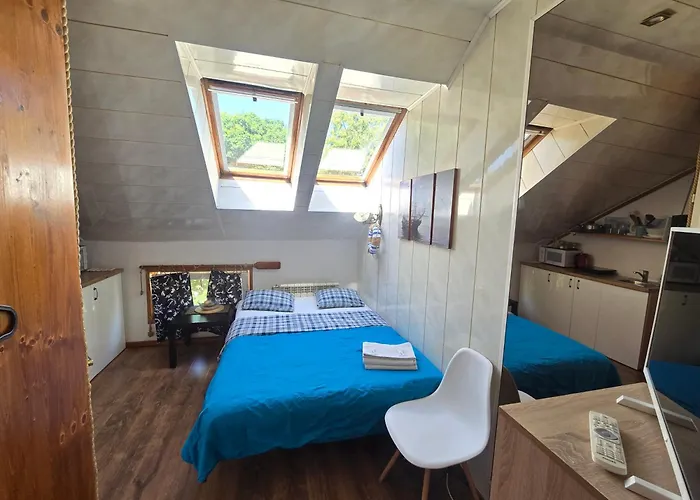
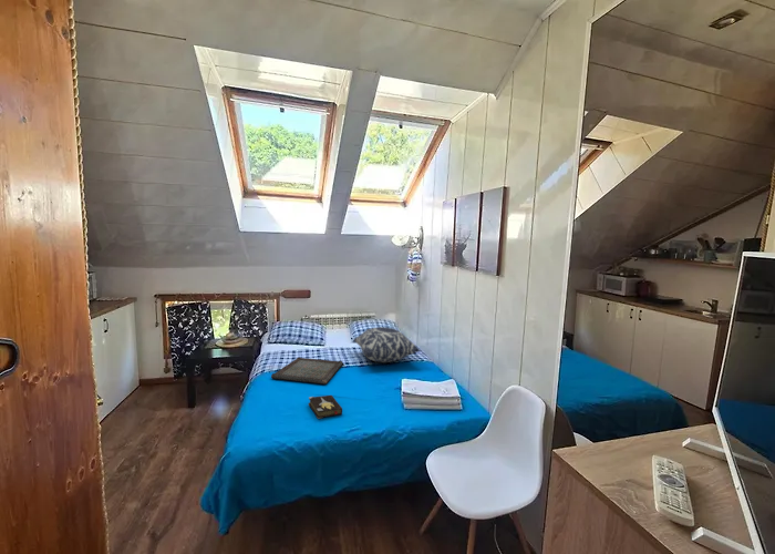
+ serving tray [270,356,344,386]
+ cushion [353,326,422,363]
+ hardback book [308,394,343,420]
